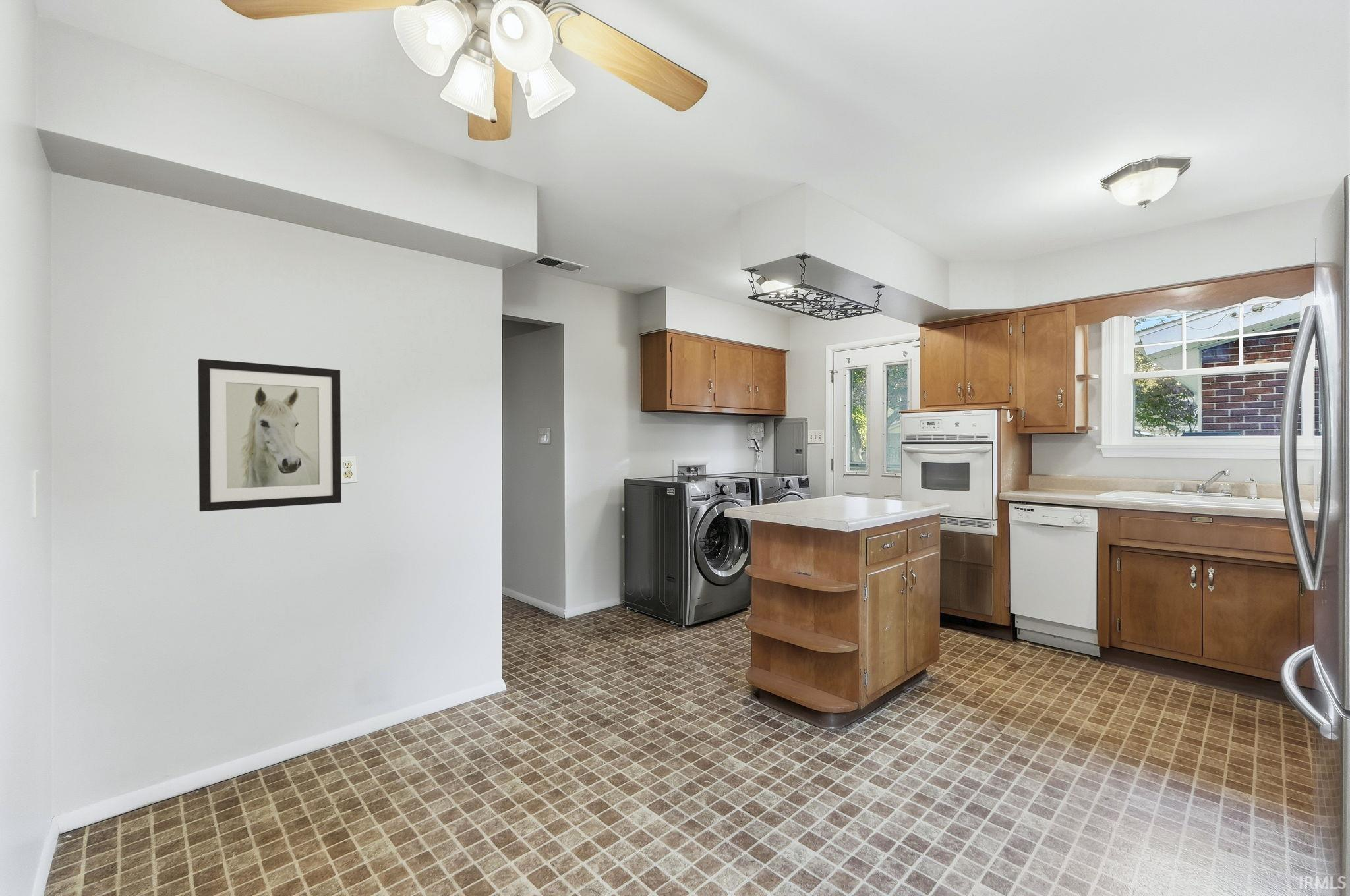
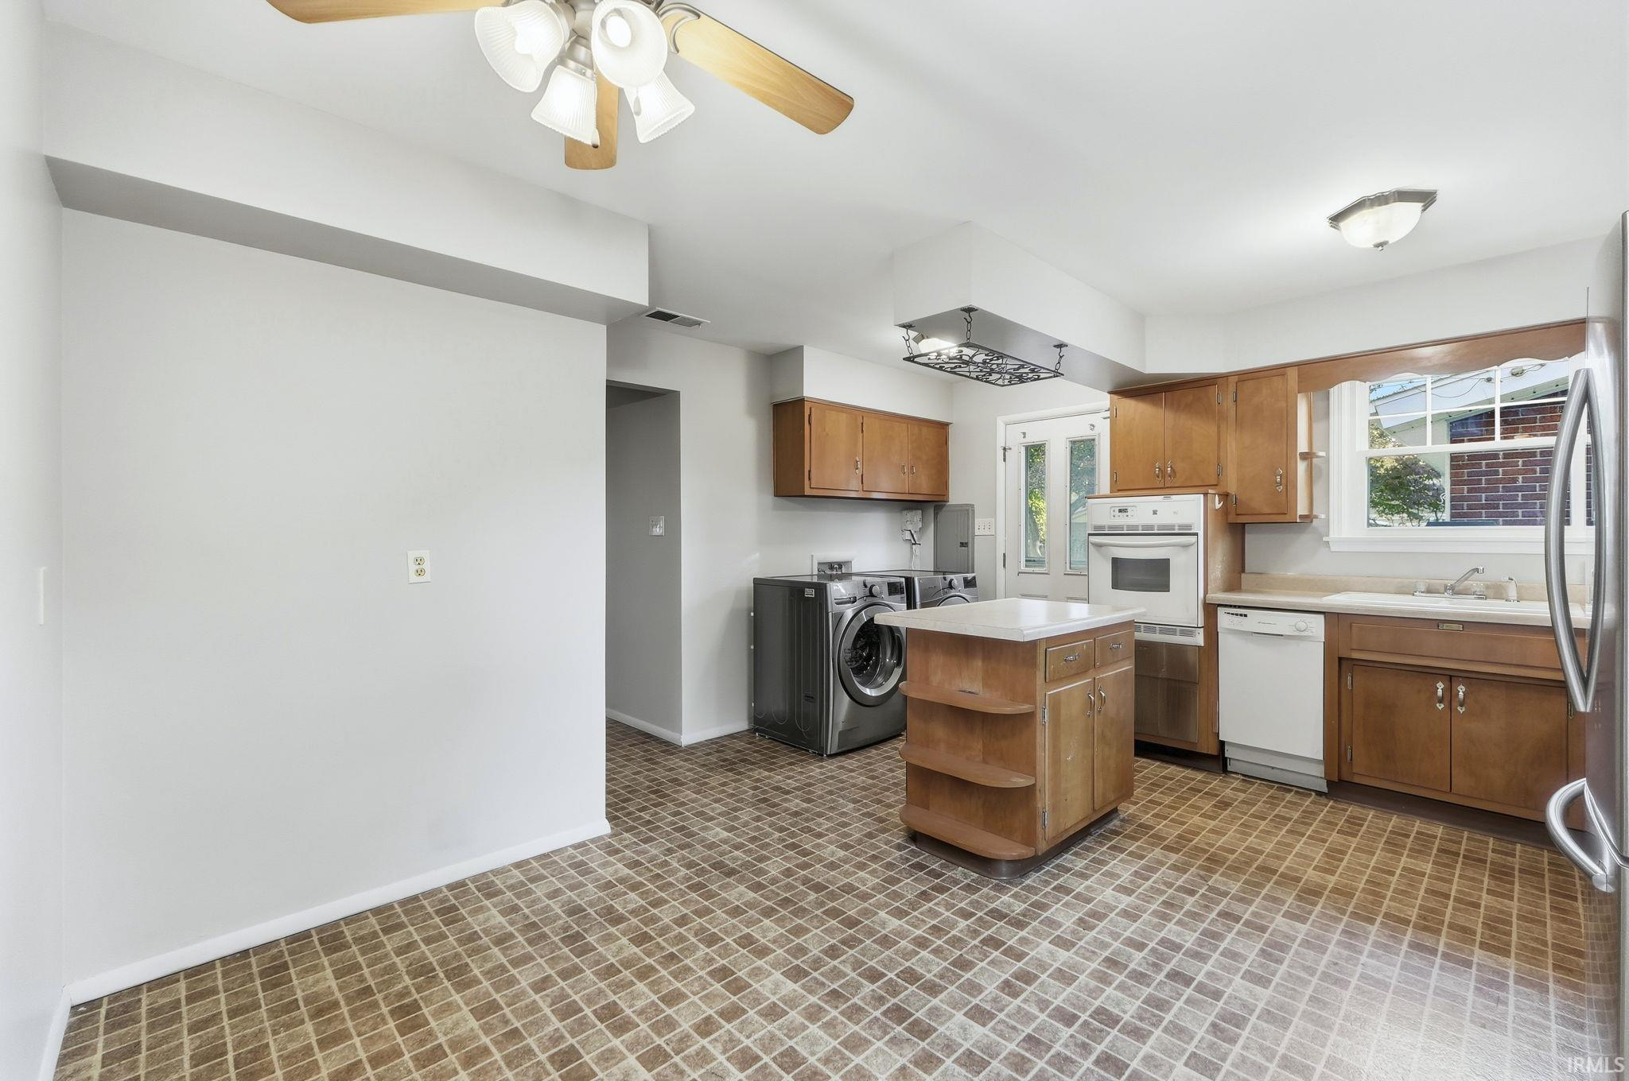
- wall art [198,358,342,512]
